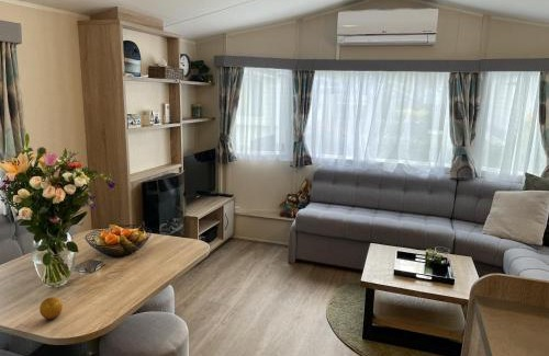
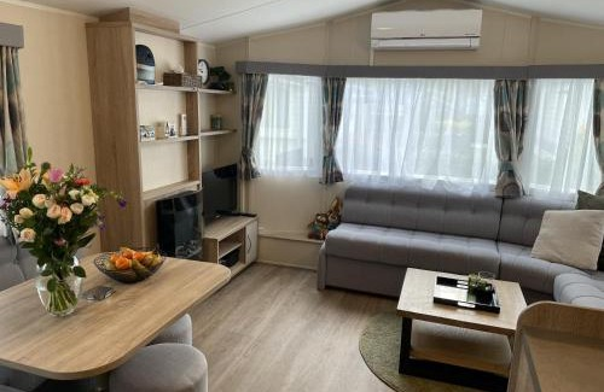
- fruit [38,296,64,321]
